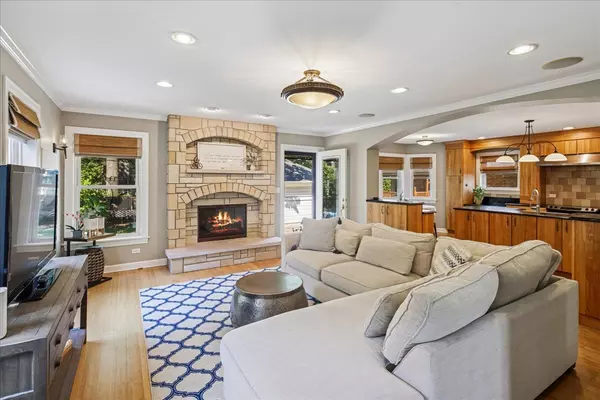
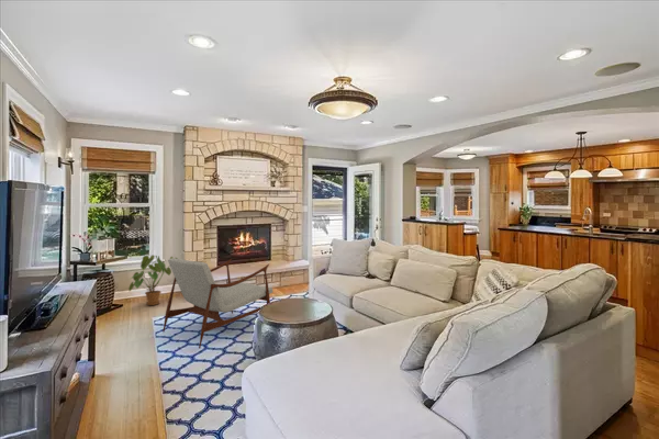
+ house plant [127,255,179,306]
+ armchair [161,257,273,350]
